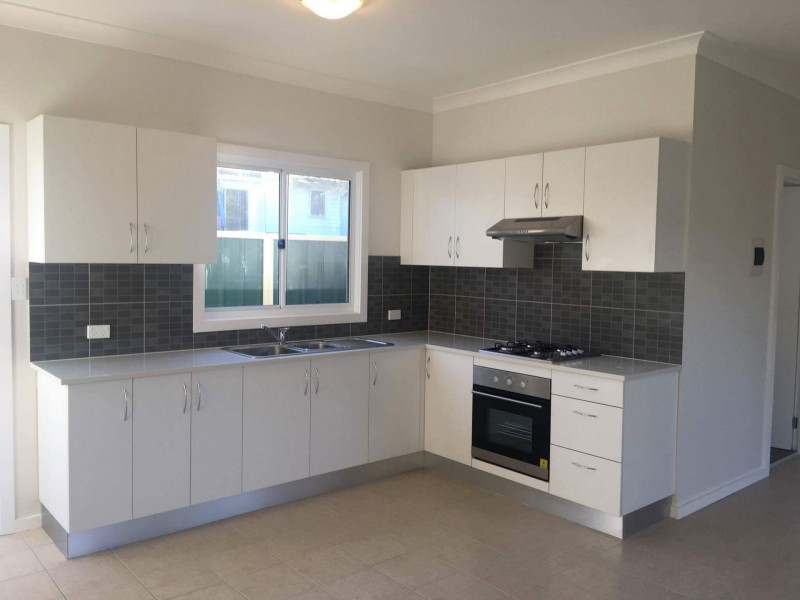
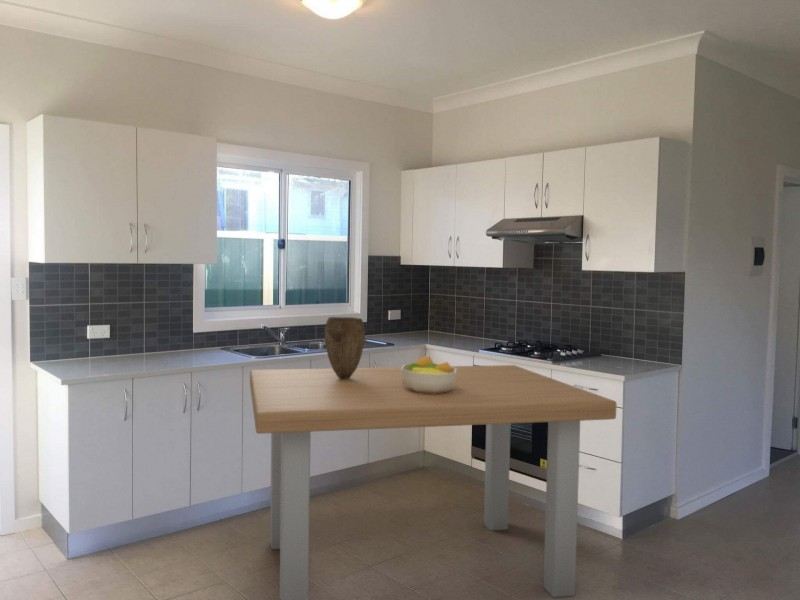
+ vase [324,316,366,379]
+ dining table [249,364,618,600]
+ fruit bowl [401,355,456,394]
